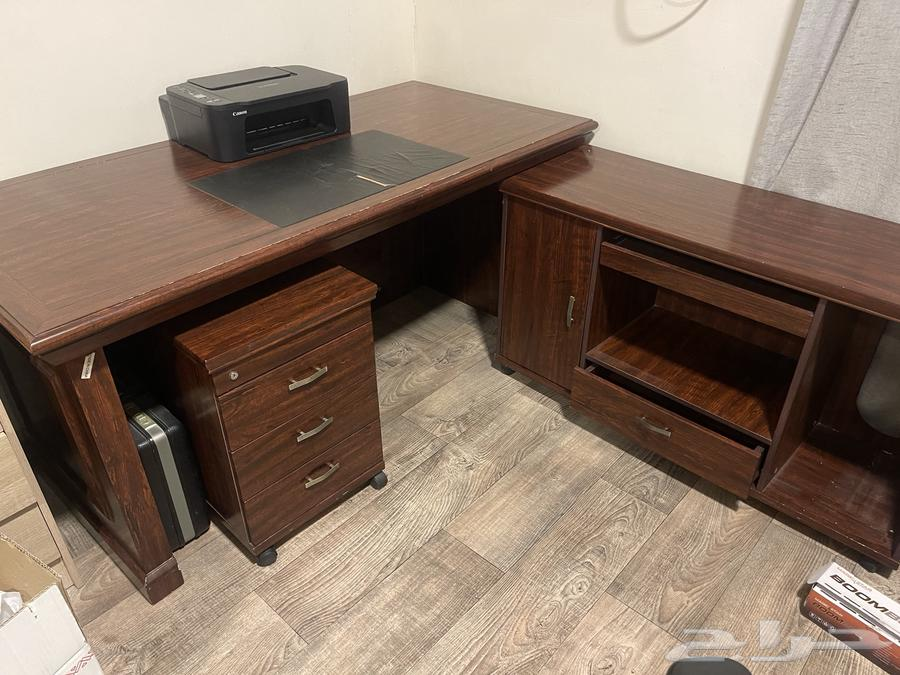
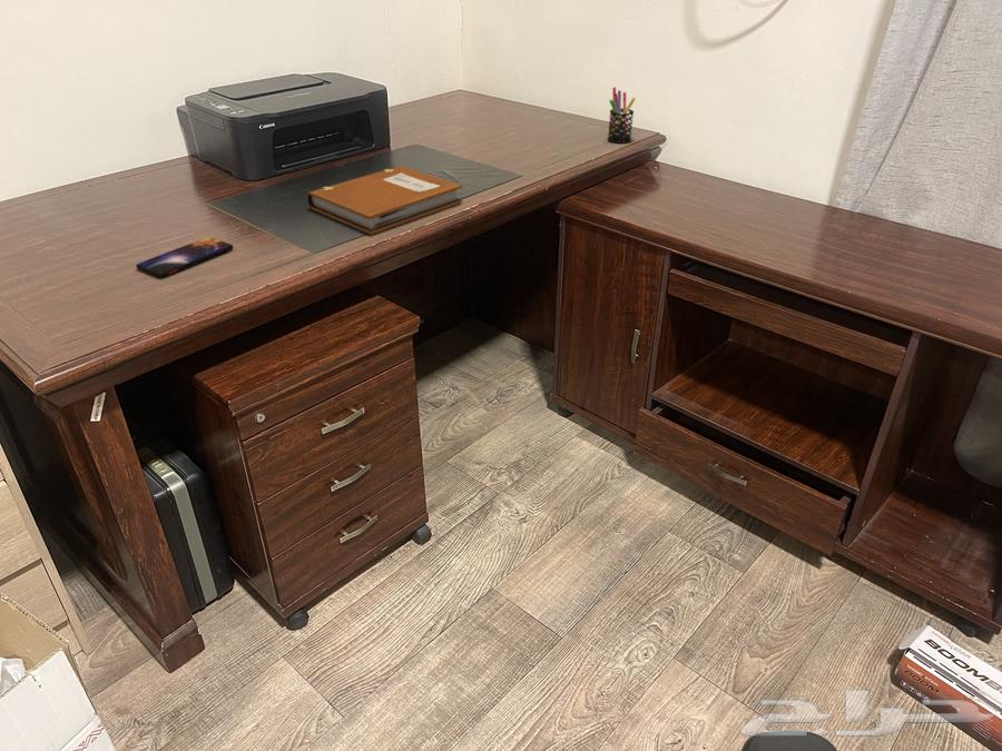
+ notebook [305,165,463,236]
+ smartphone [135,236,235,278]
+ pen holder [607,87,637,145]
